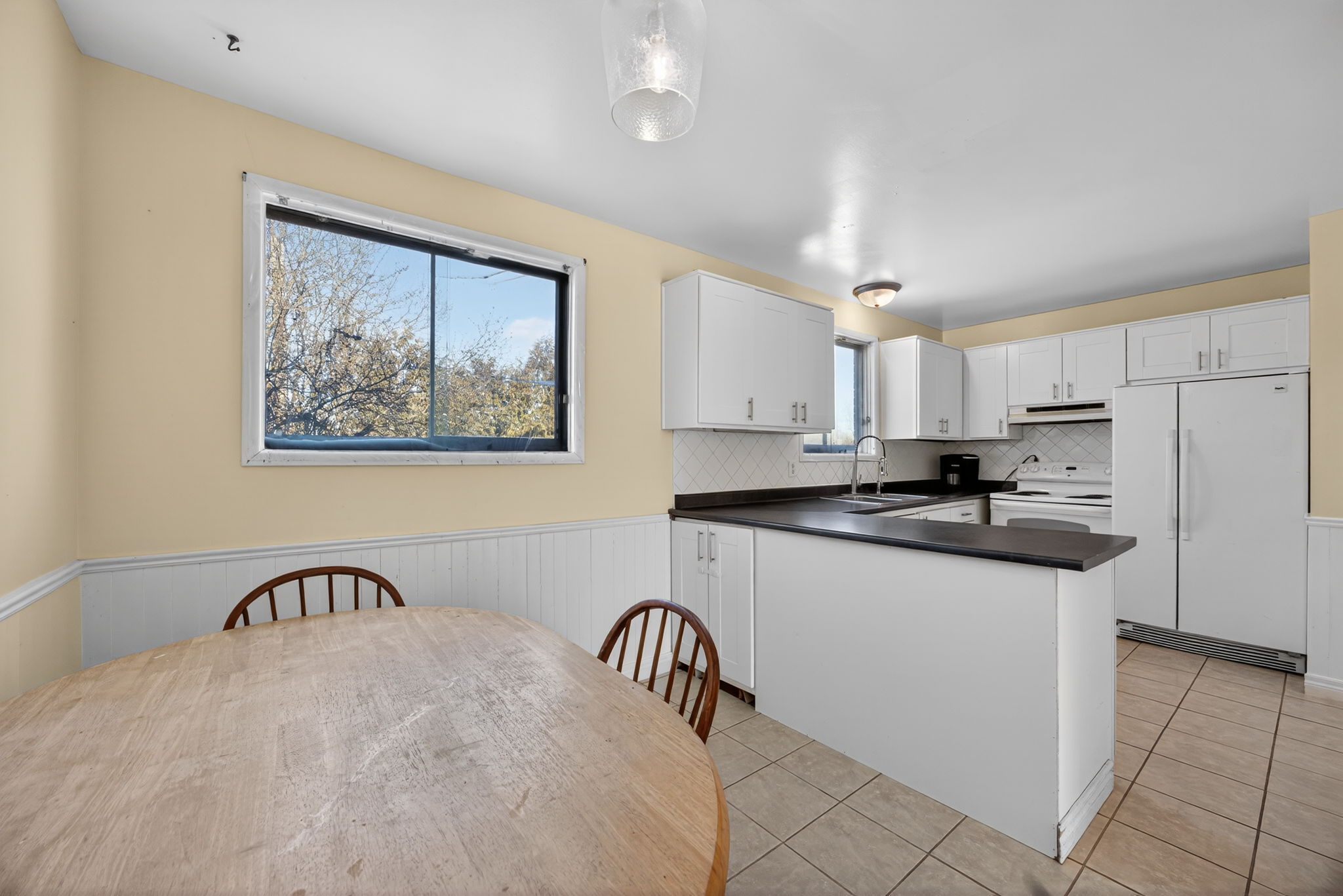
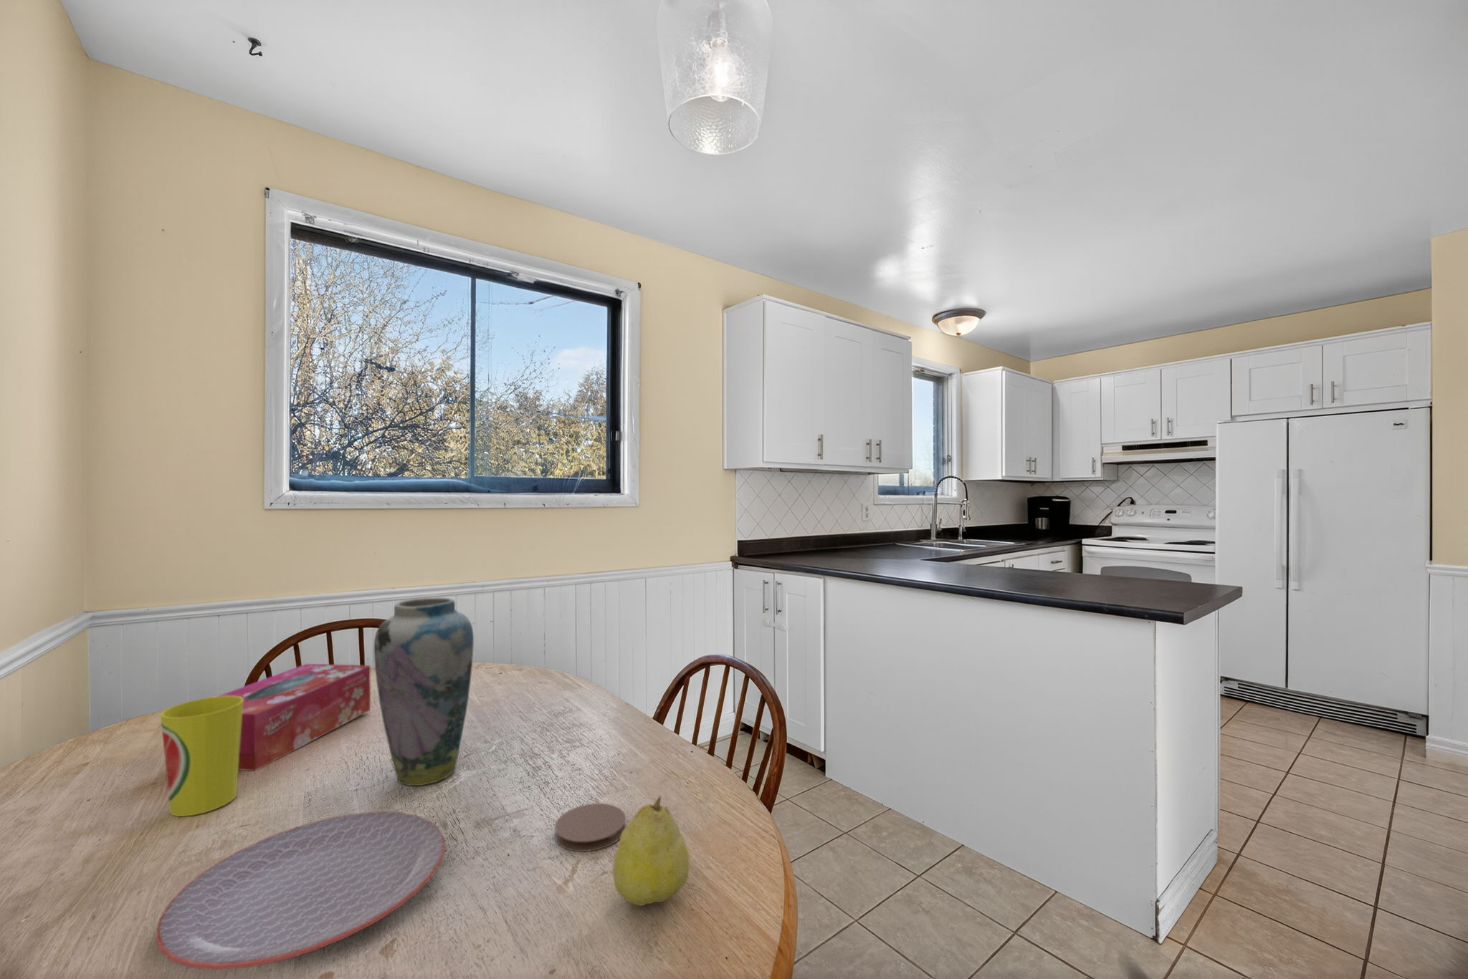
+ vase [374,598,474,787]
+ coaster [554,803,626,852]
+ fruit [612,795,690,907]
+ tissue box [215,663,372,771]
+ plate [155,811,446,970]
+ cup [160,695,244,817]
